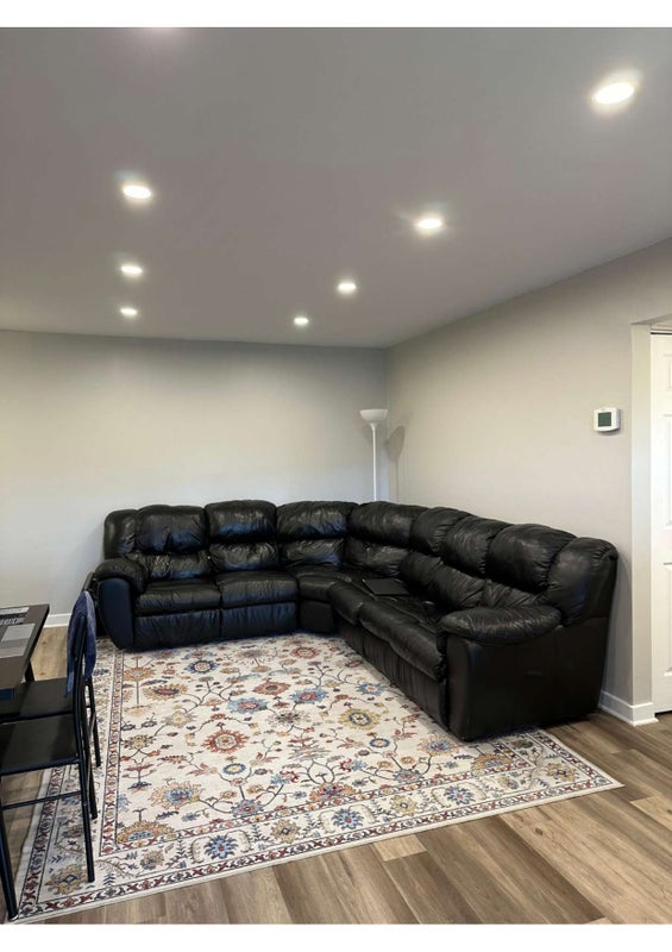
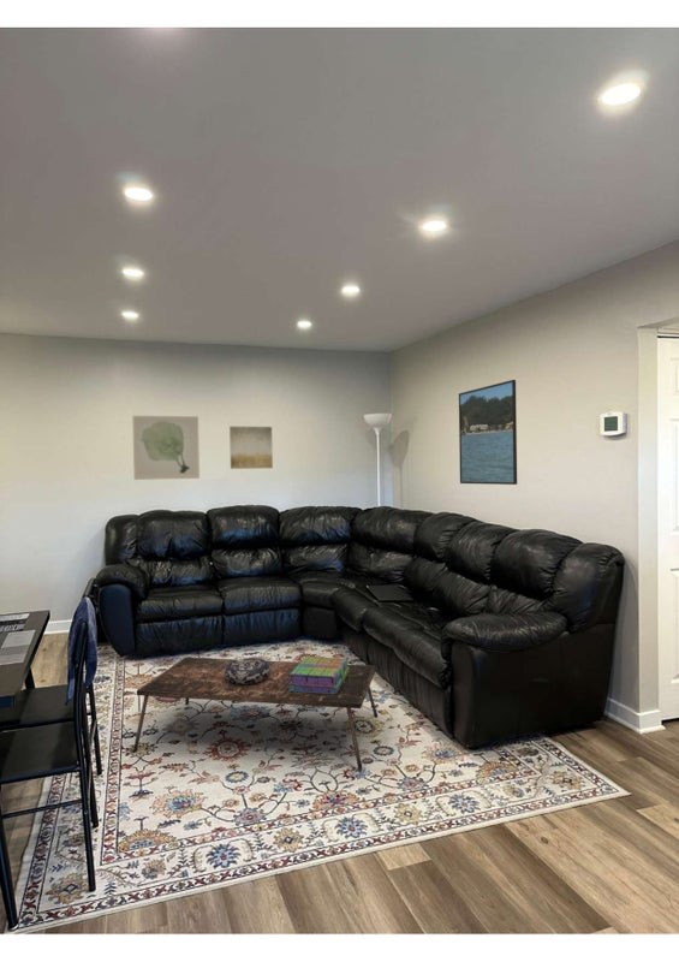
+ wall art [228,426,274,470]
+ decorative bowl [225,657,270,684]
+ coffee table [132,657,379,771]
+ wall art [131,415,201,481]
+ stack of books [288,655,350,694]
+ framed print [458,379,518,486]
